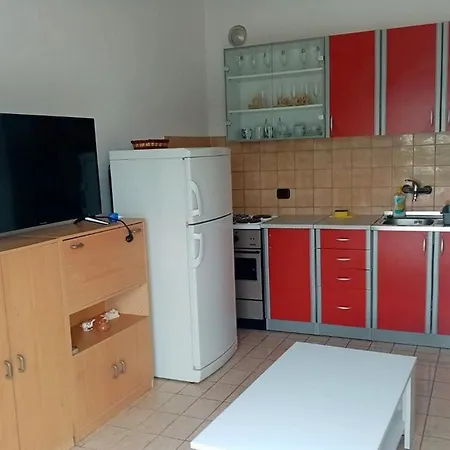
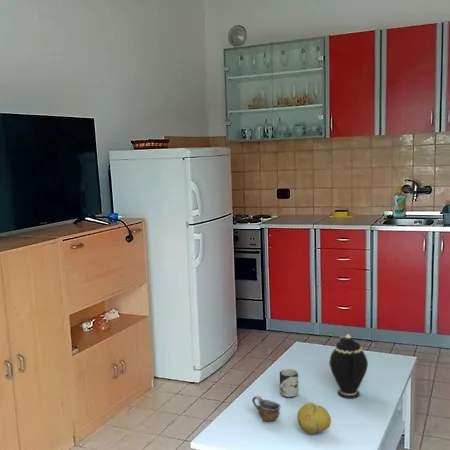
+ cup [278,368,299,399]
+ cup [251,395,282,422]
+ teapot [328,333,369,399]
+ fruit [296,402,332,435]
